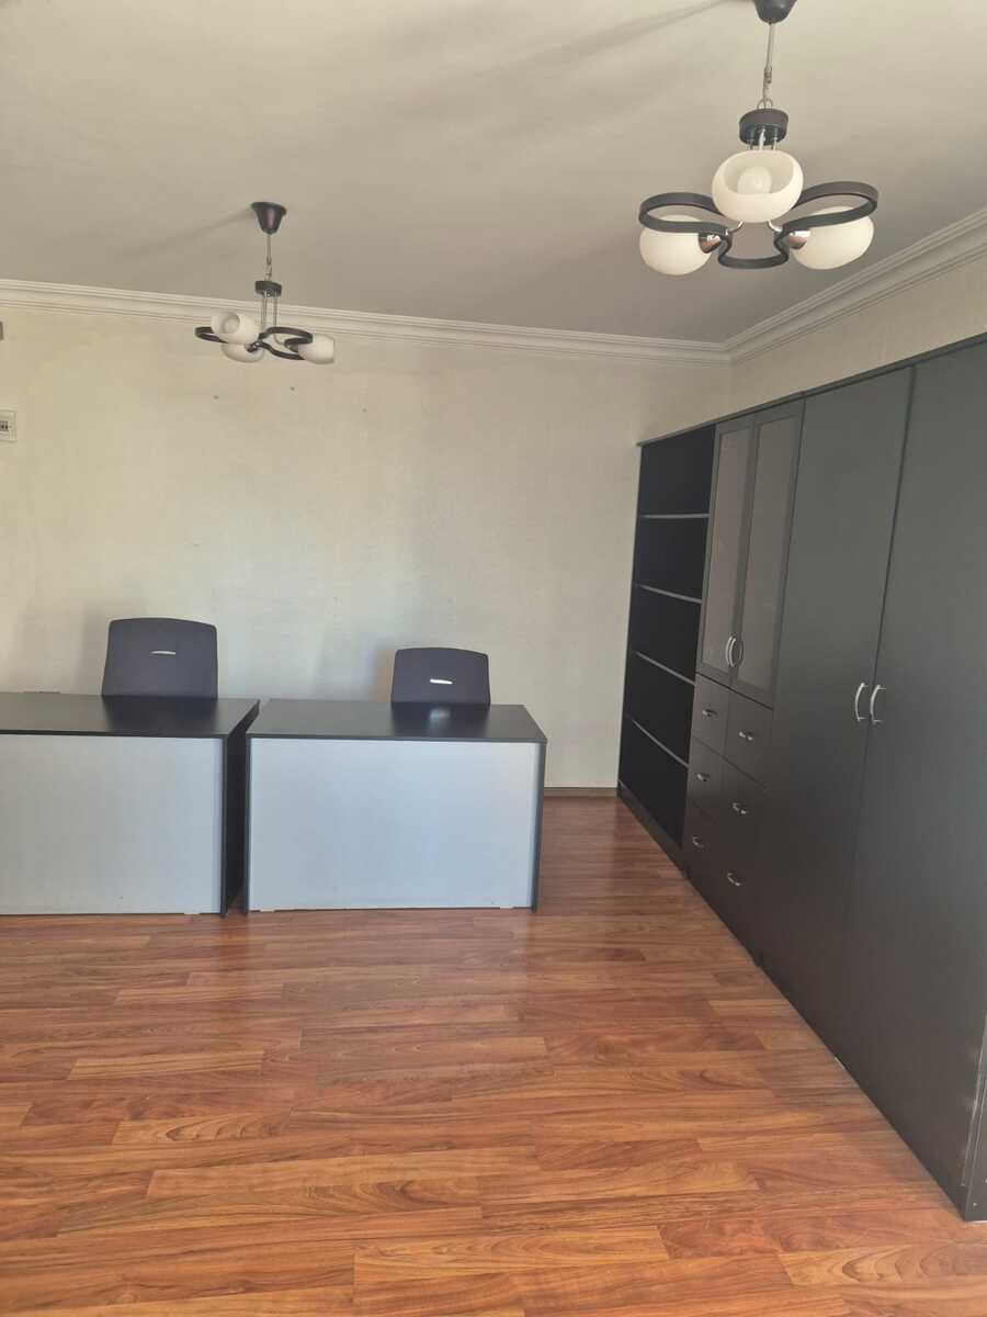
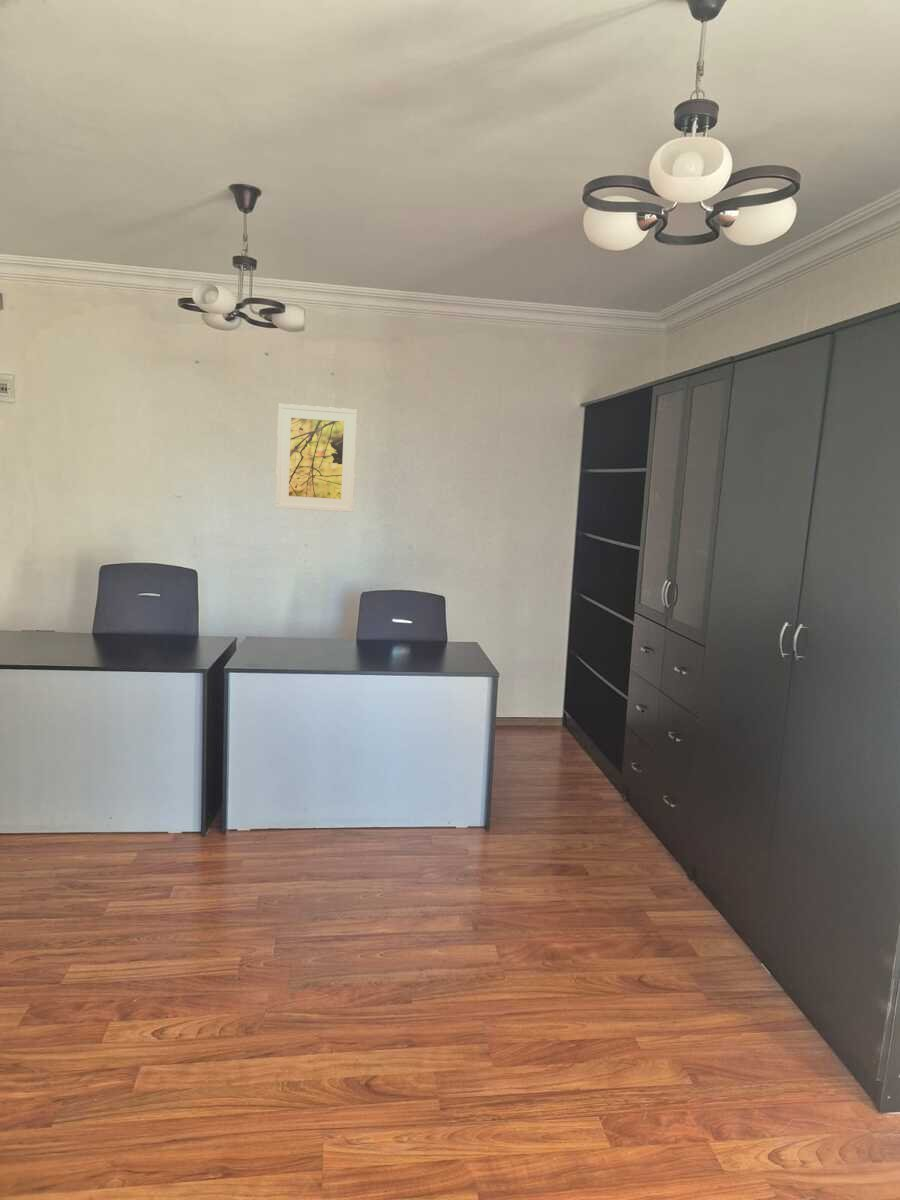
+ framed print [275,403,358,513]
